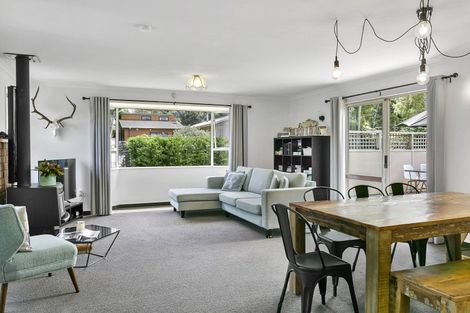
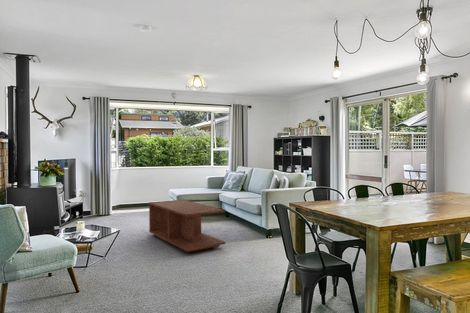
+ coffee table [148,199,226,253]
